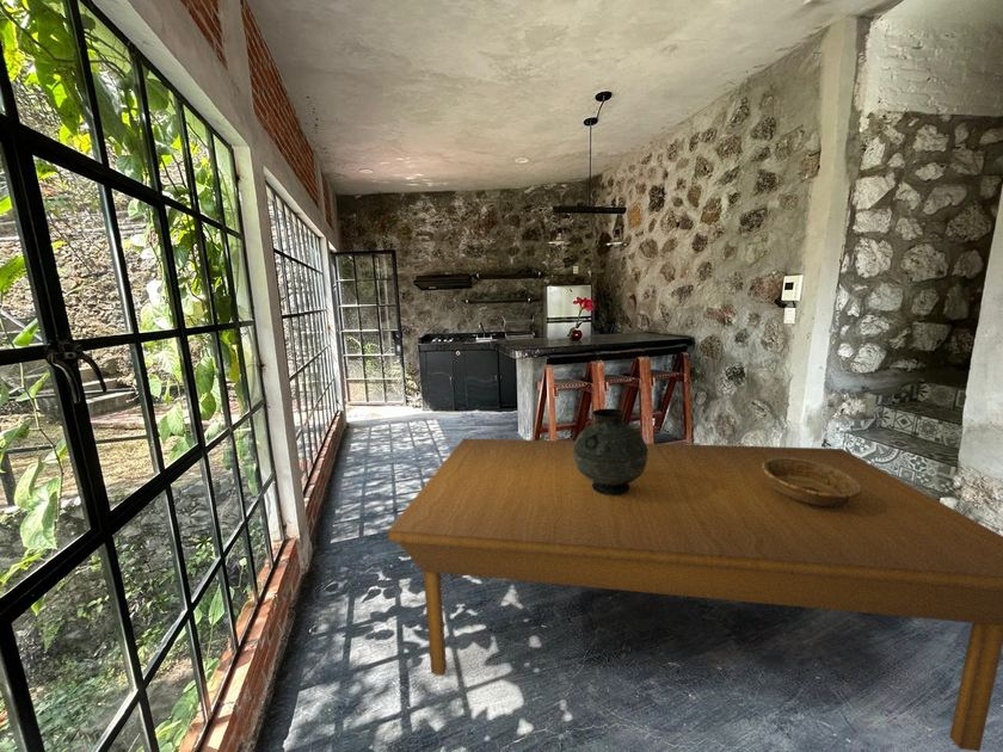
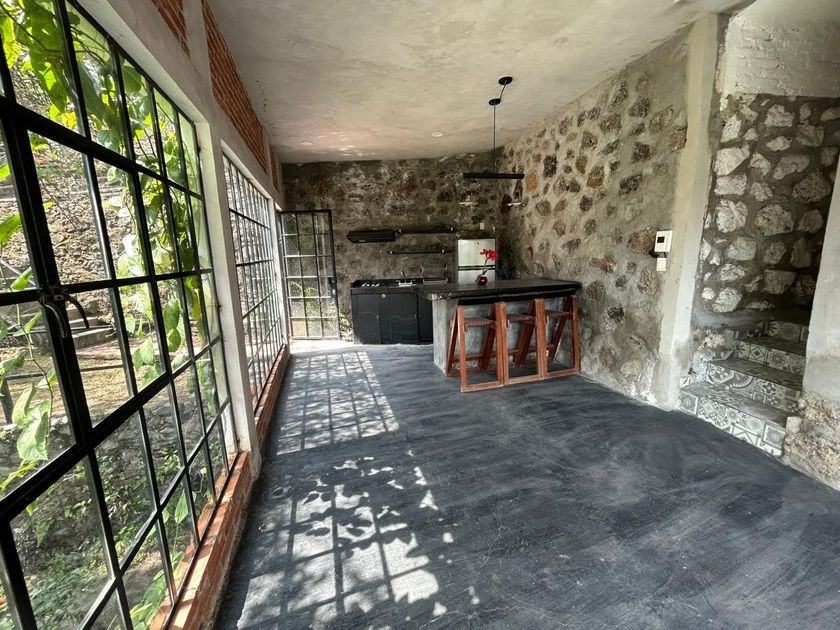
- dining table [387,437,1003,752]
- vase [573,407,648,495]
- decorative bowl [762,457,862,506]
